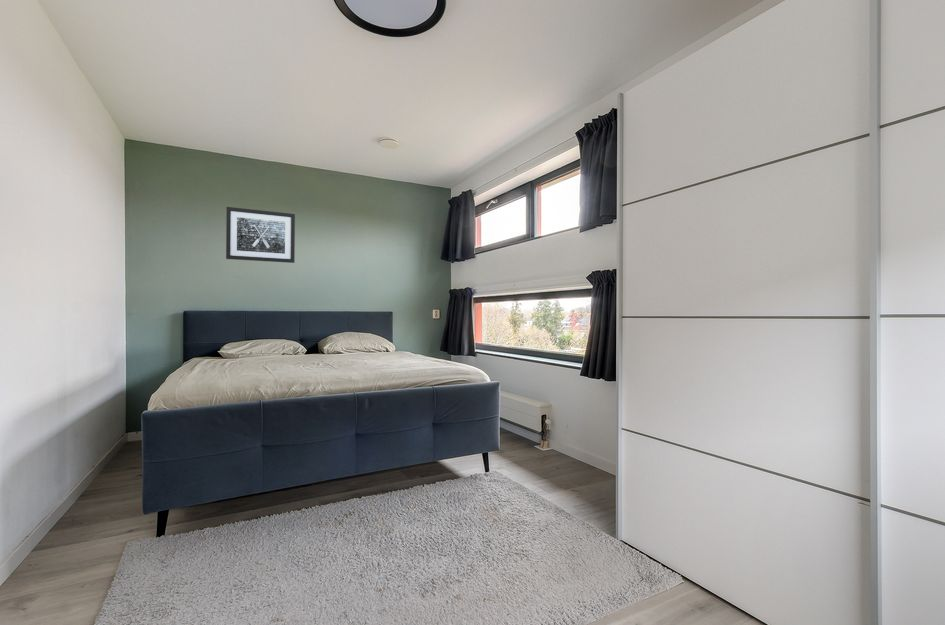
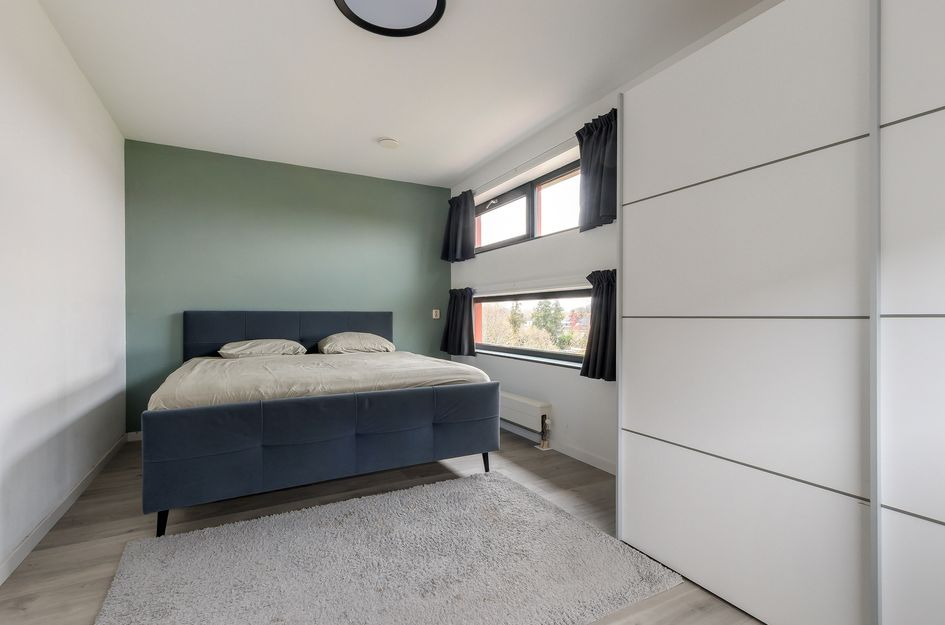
- wall art [225,206,296,264]
